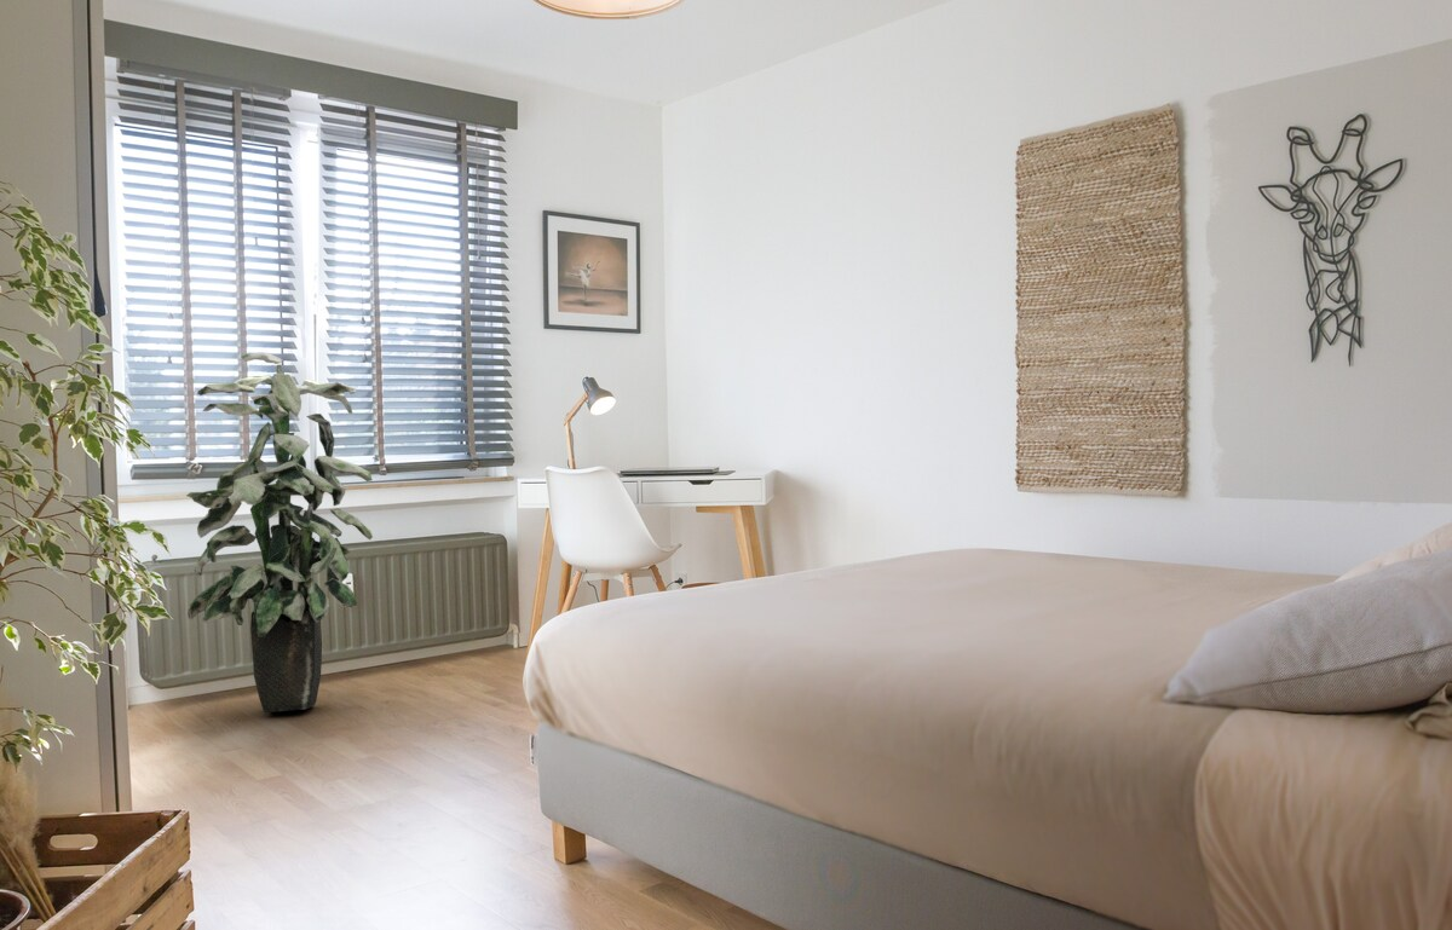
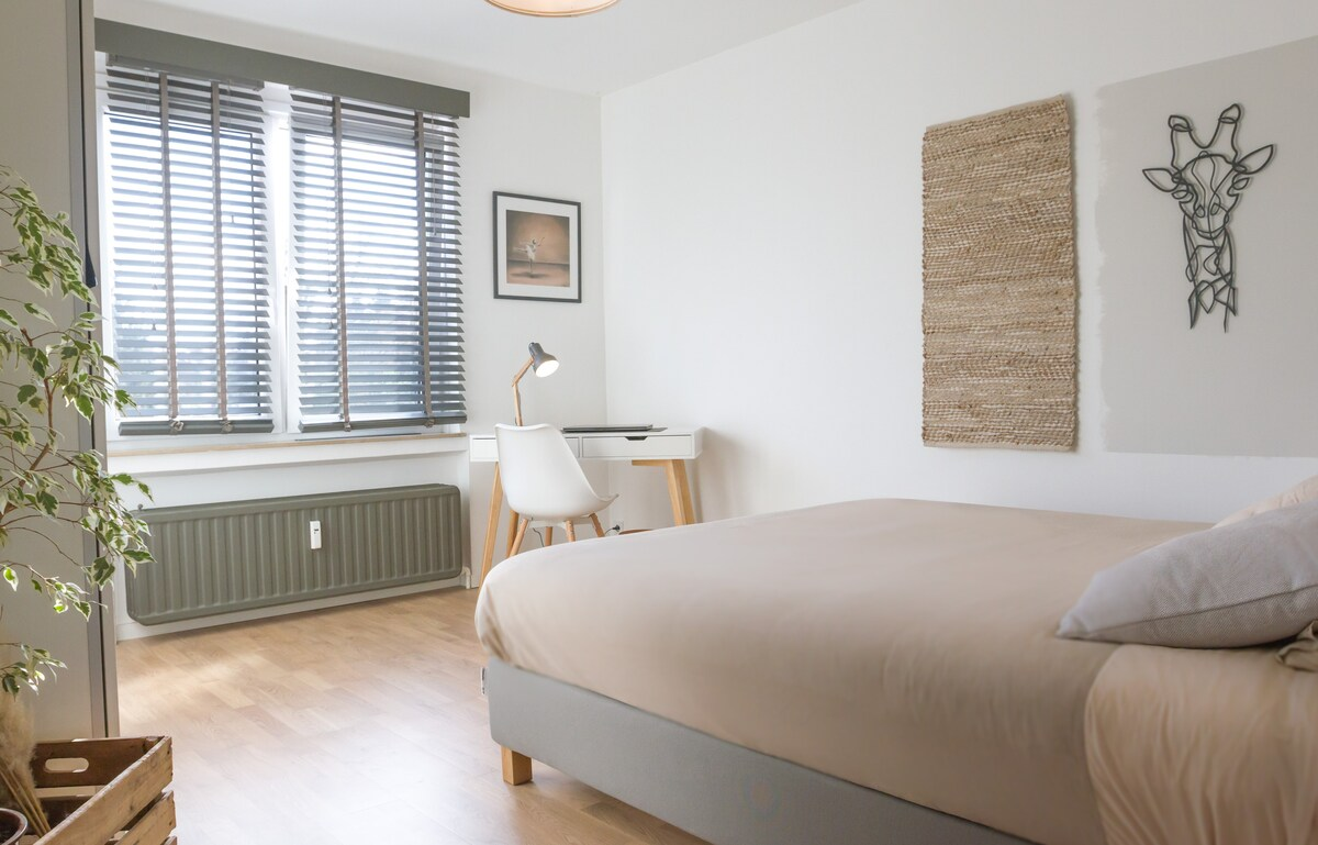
- indoor plant [185,352,374,714]
